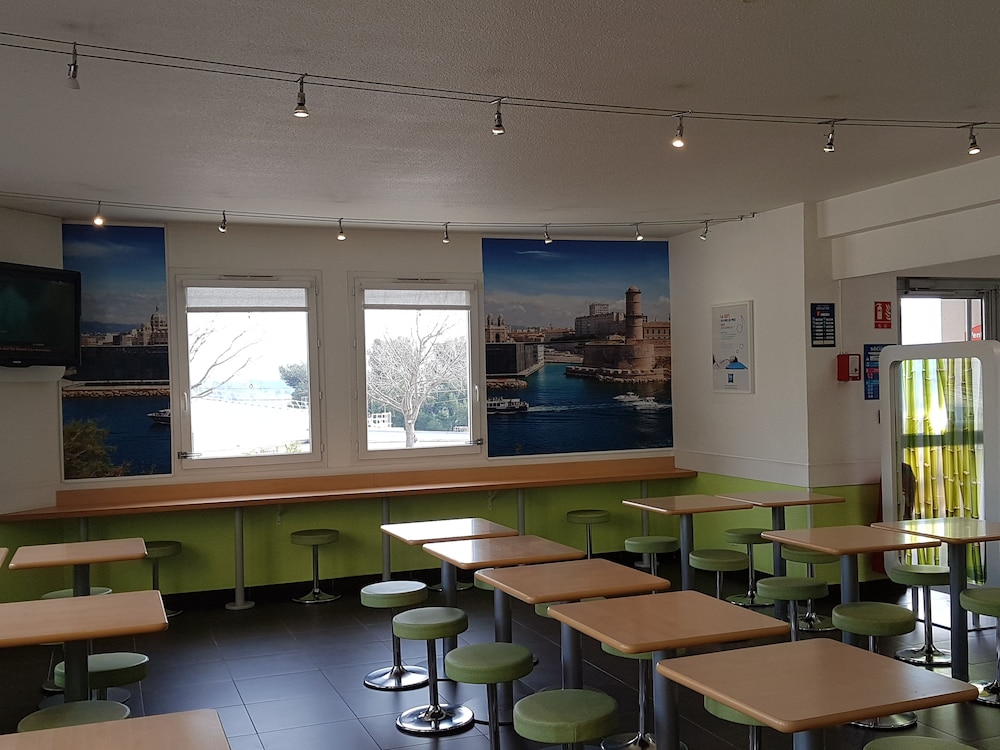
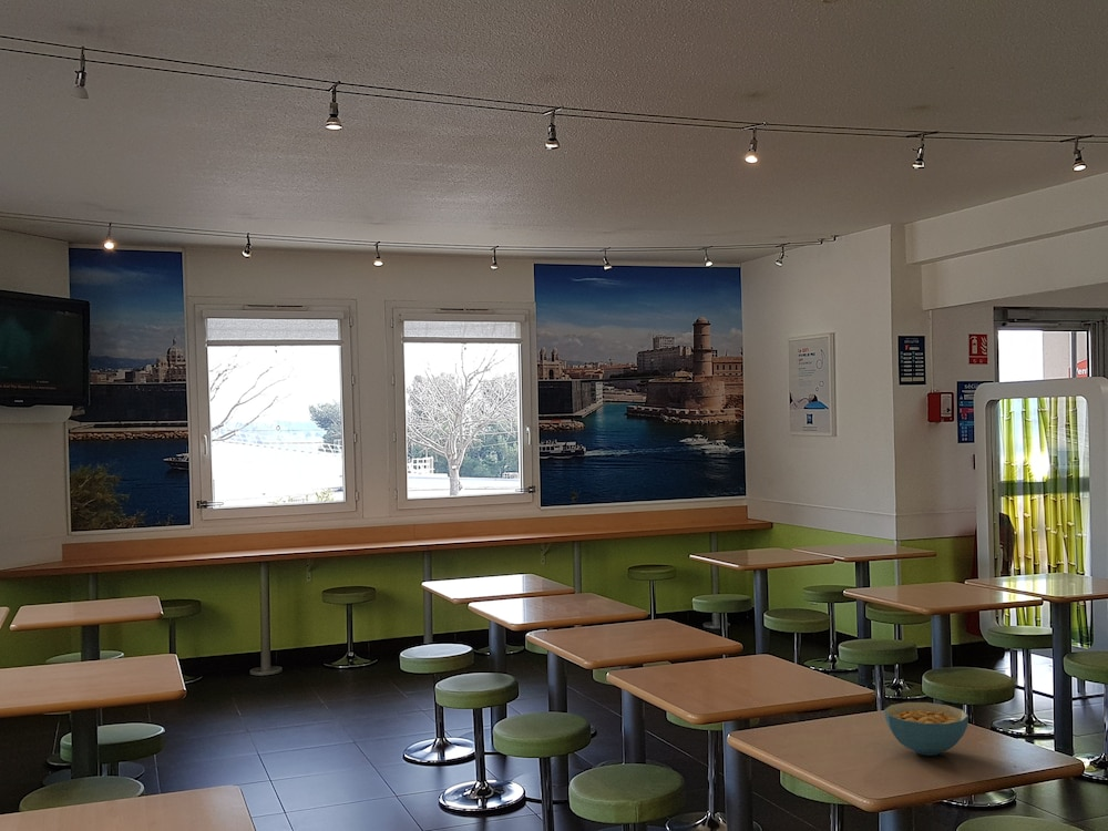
+ cereal bowl [883,701,970,757]
